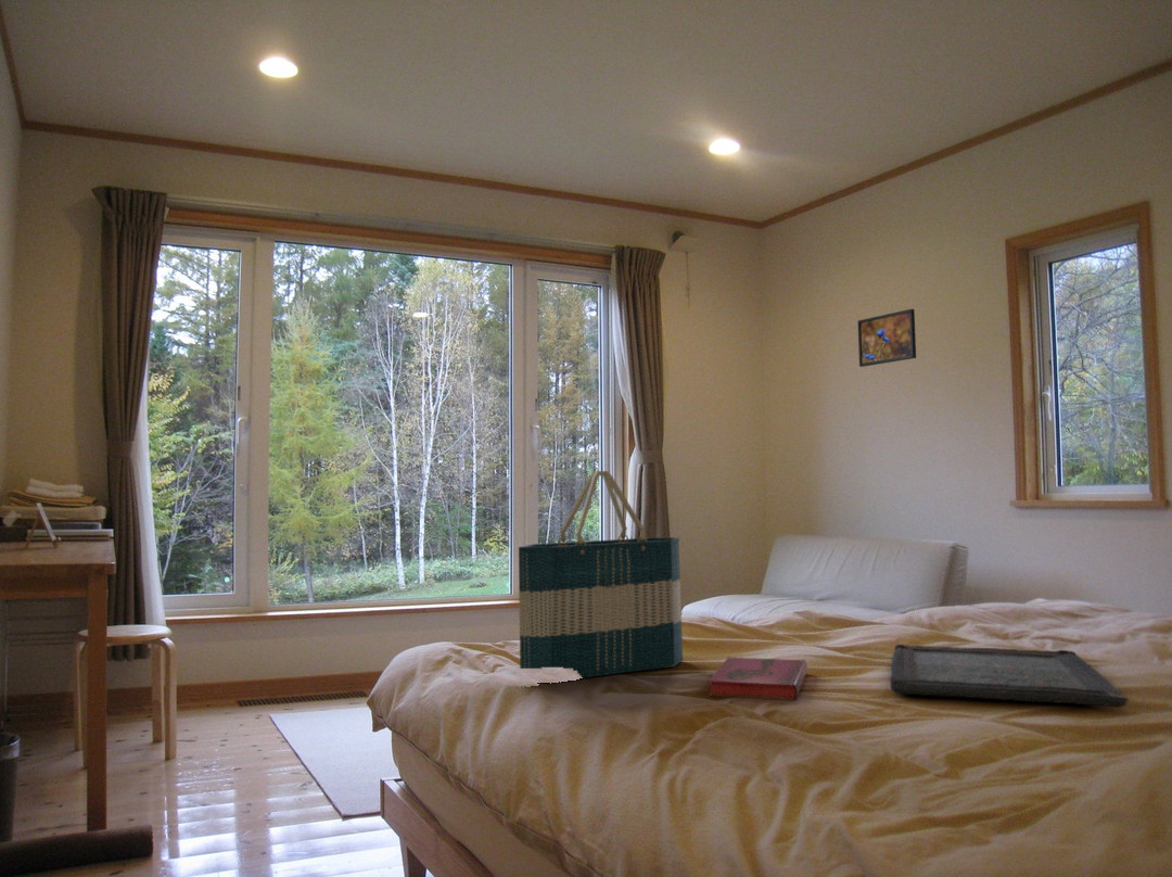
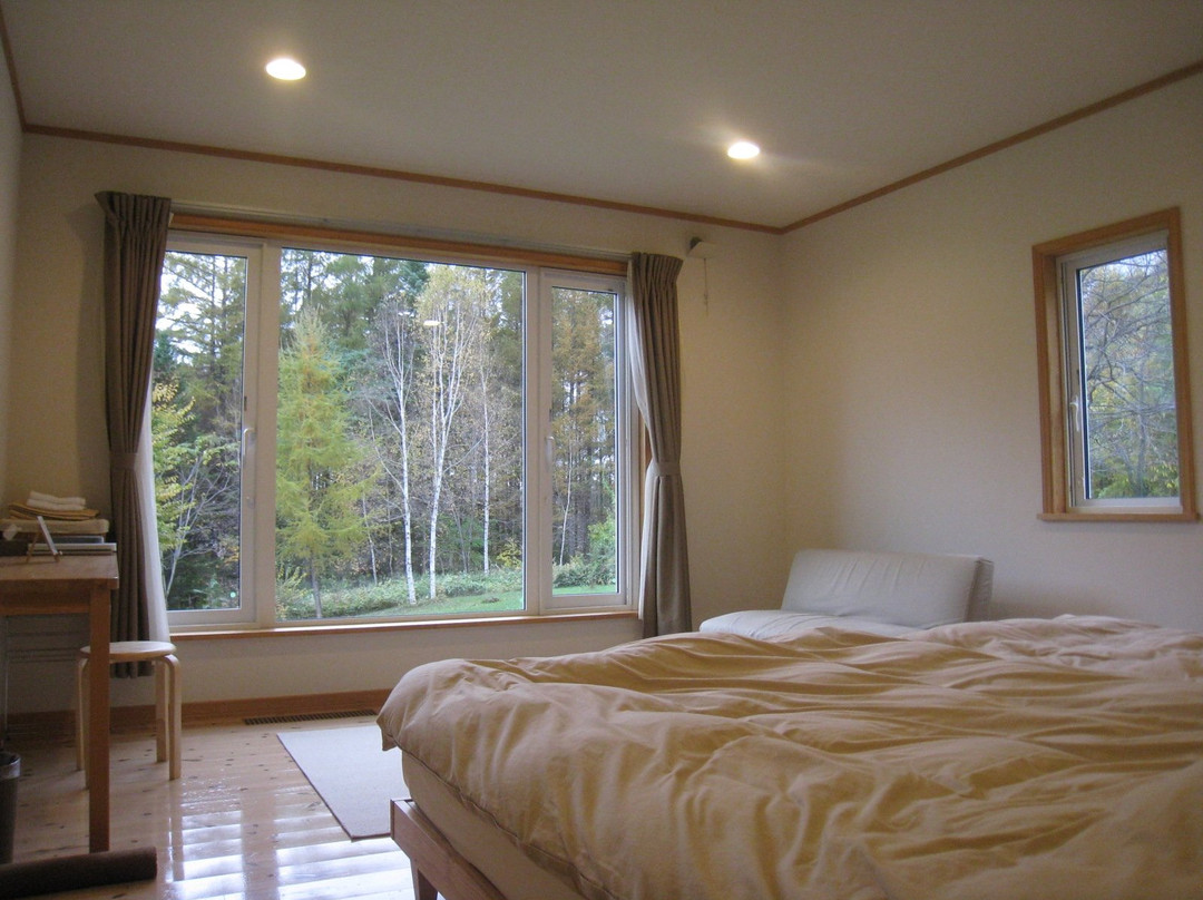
- serving tray [889,644,1129,708]
- tote bag [518,470,684,679]
- hardback book [708,657,808,701]
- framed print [856,308,917,368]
